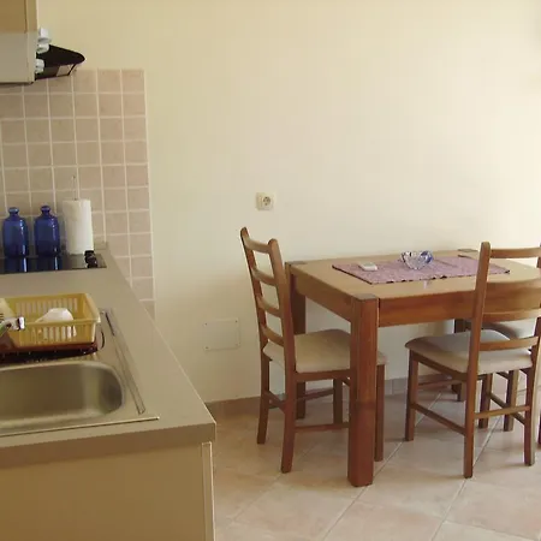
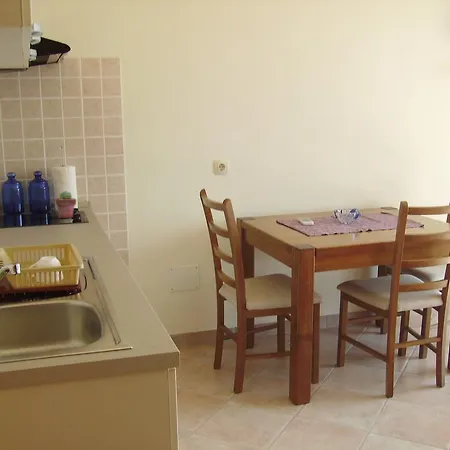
+ potted succulent [55,190,77,219]
